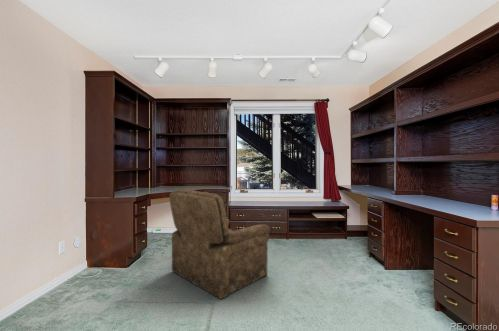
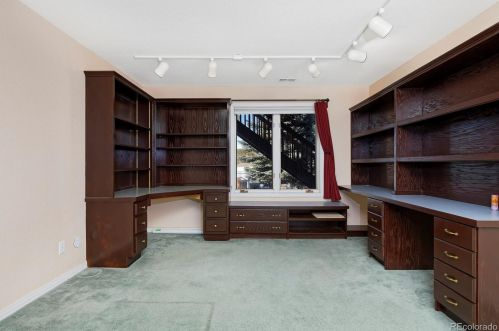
- armchair [169,189,271,300]
